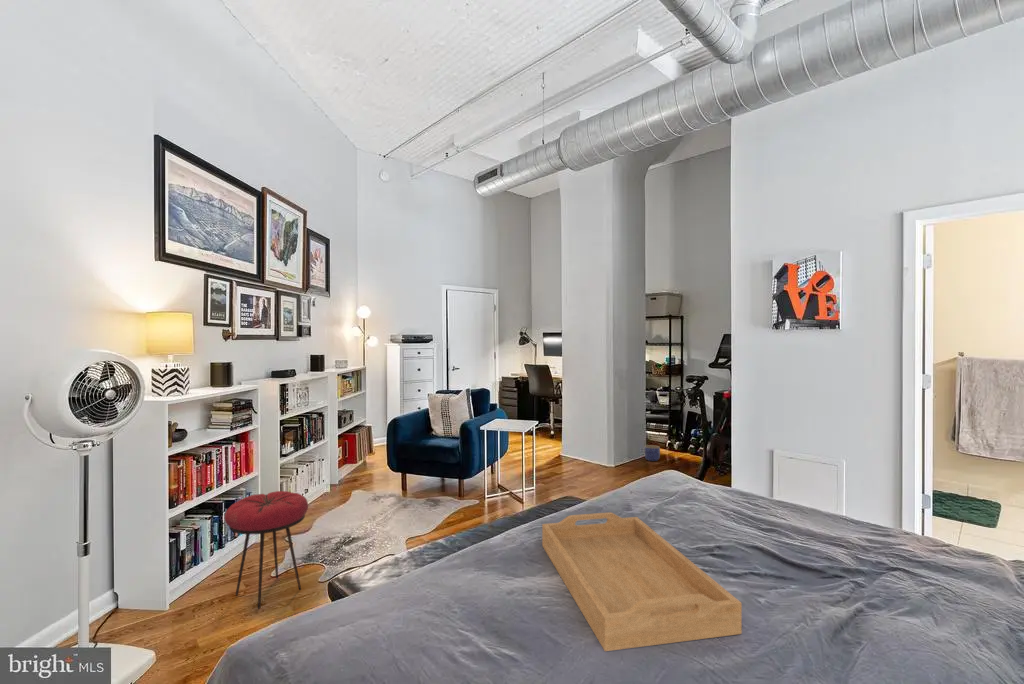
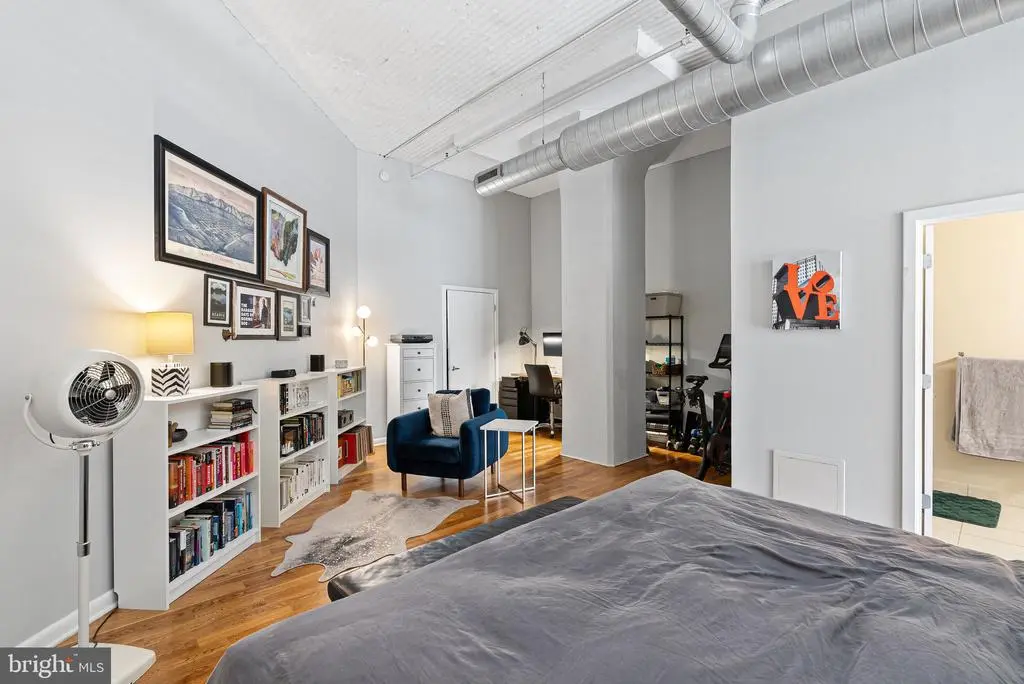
- planter [643,444,661,462]
- serving tray [541,511,743,652]
- stool [224,490,309,610]
